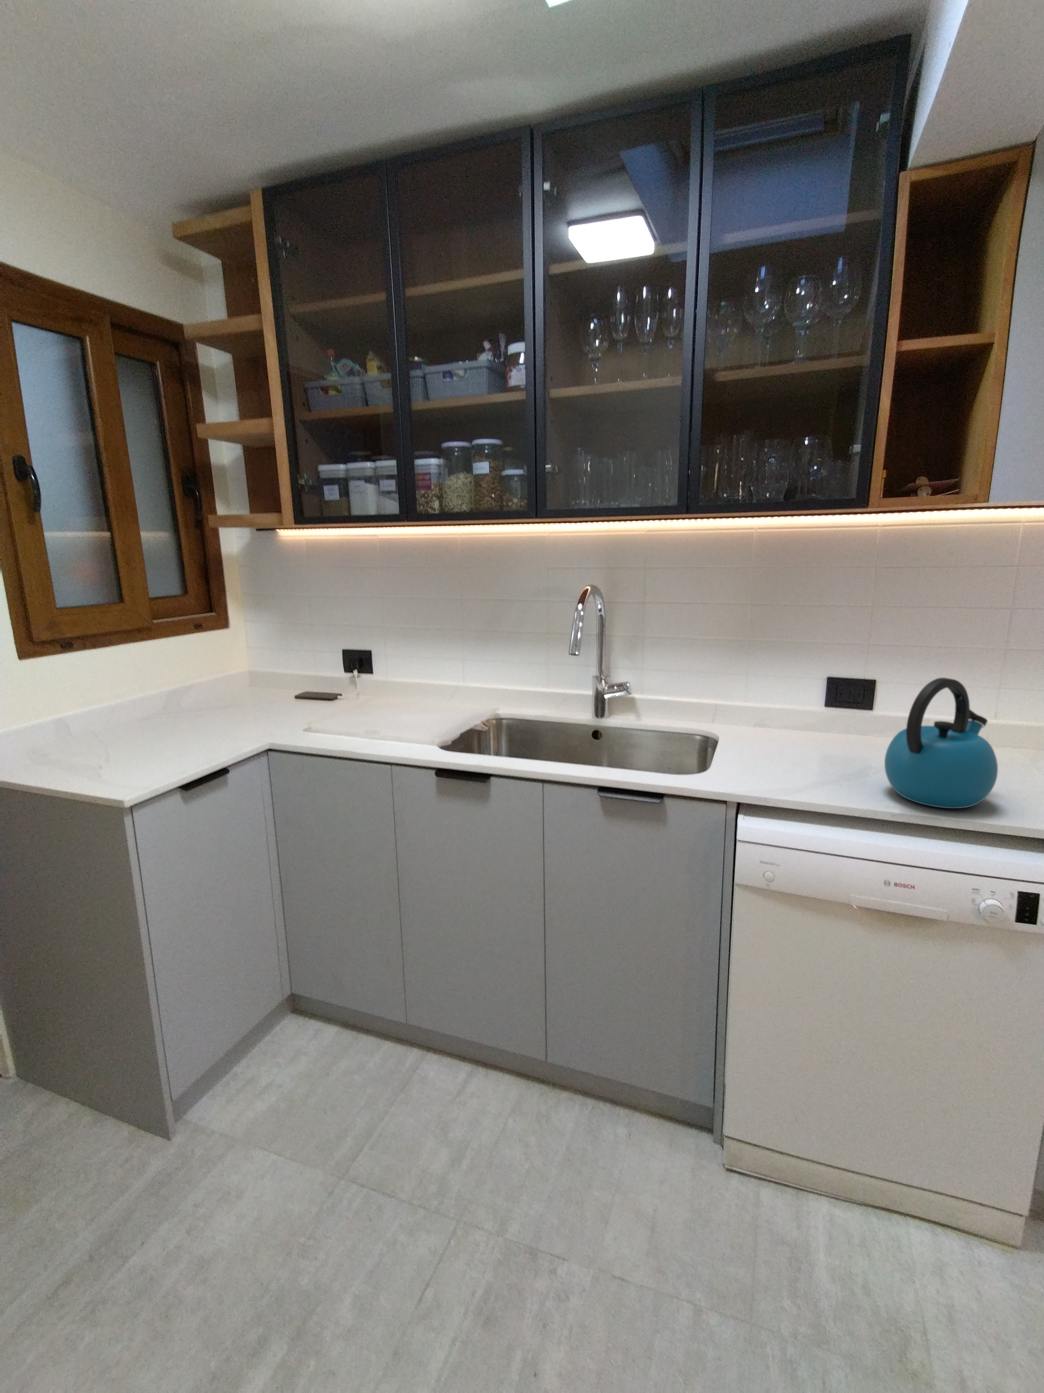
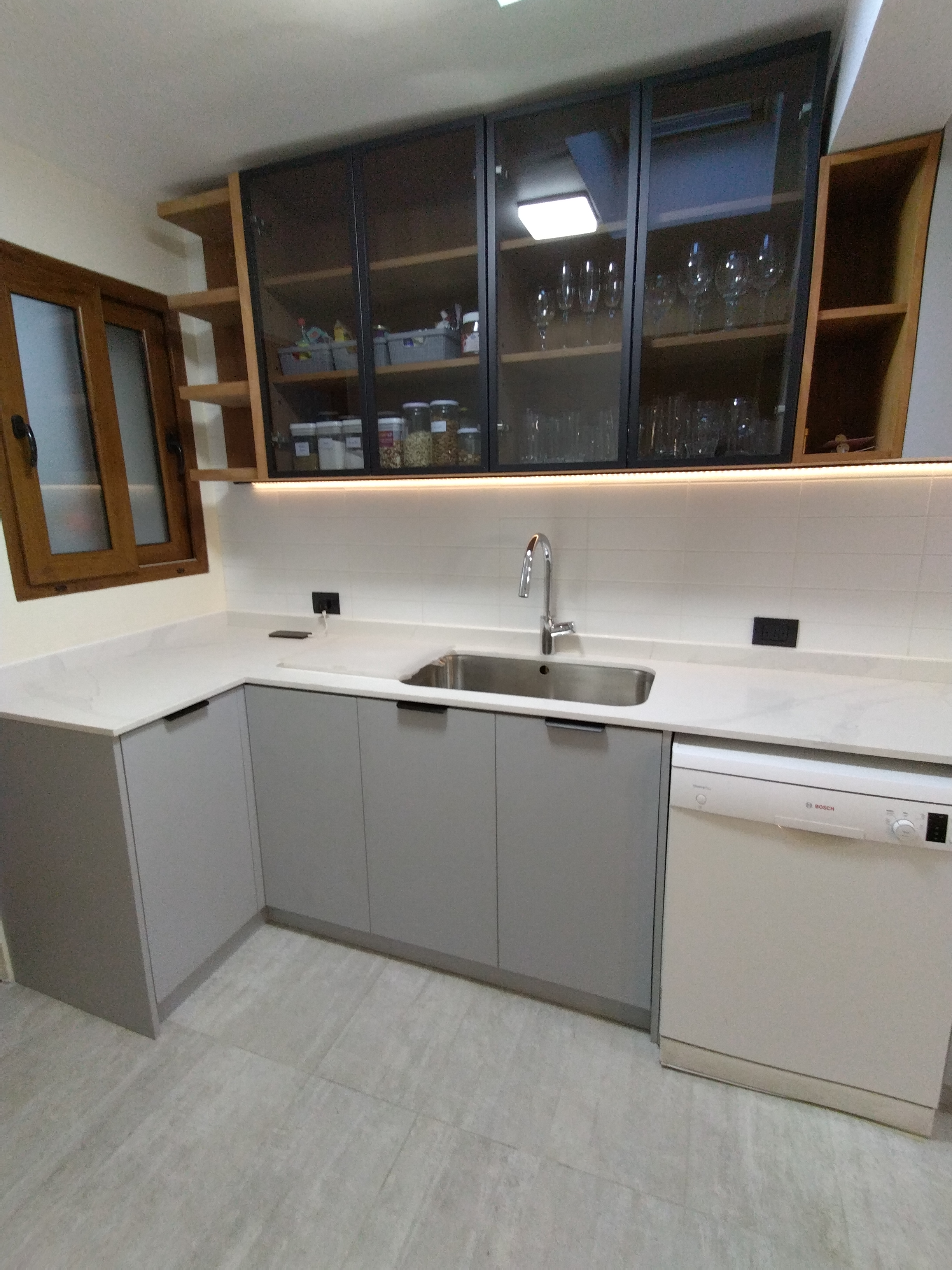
- kettle [884,677,998,809]
